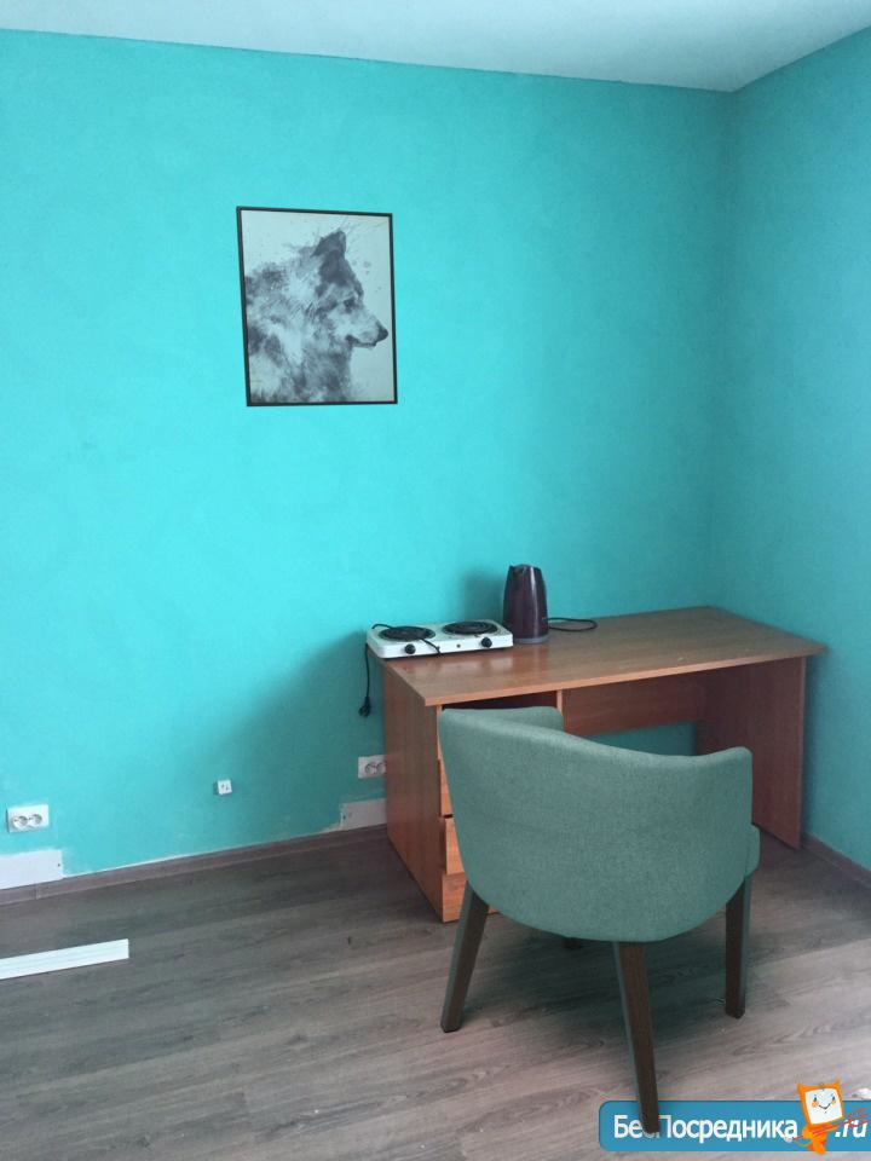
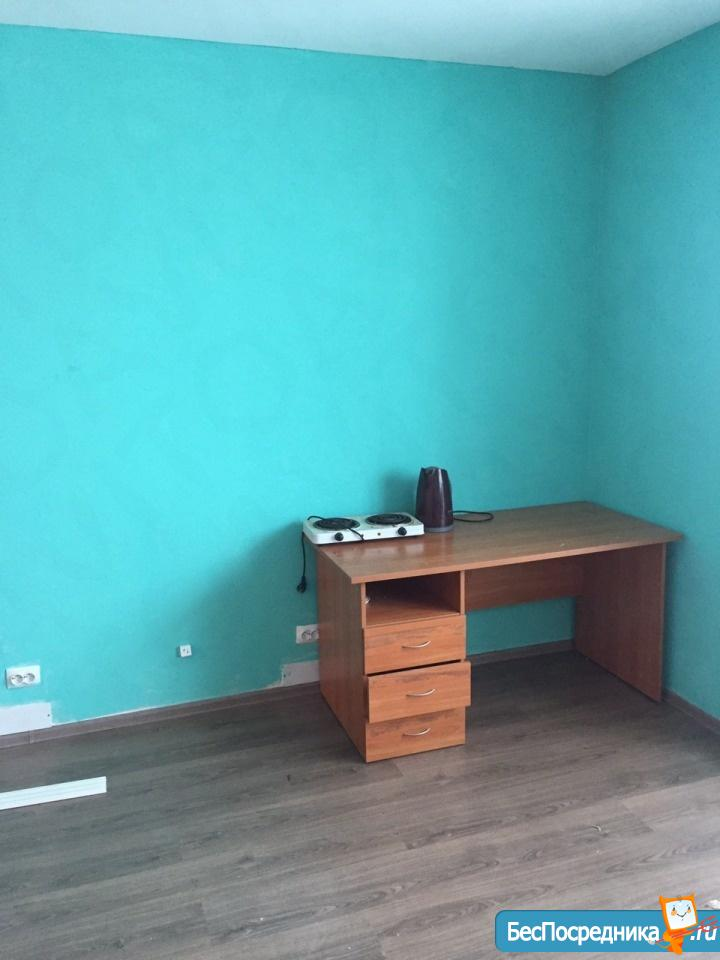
- wall art [235,204,399,408]
- chair [436,705,761,1134]
